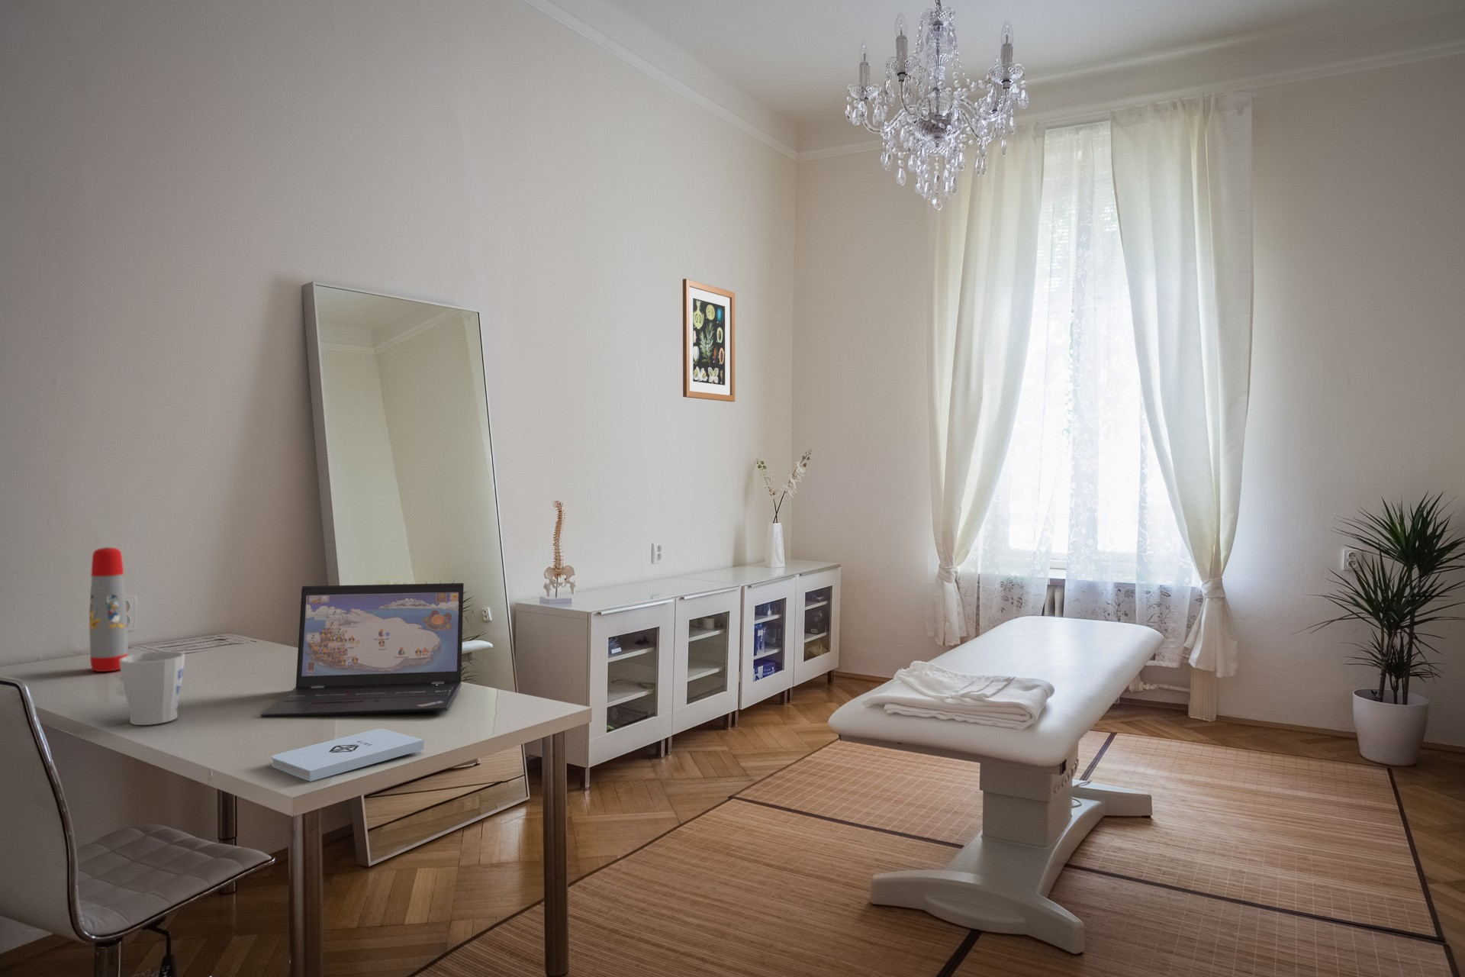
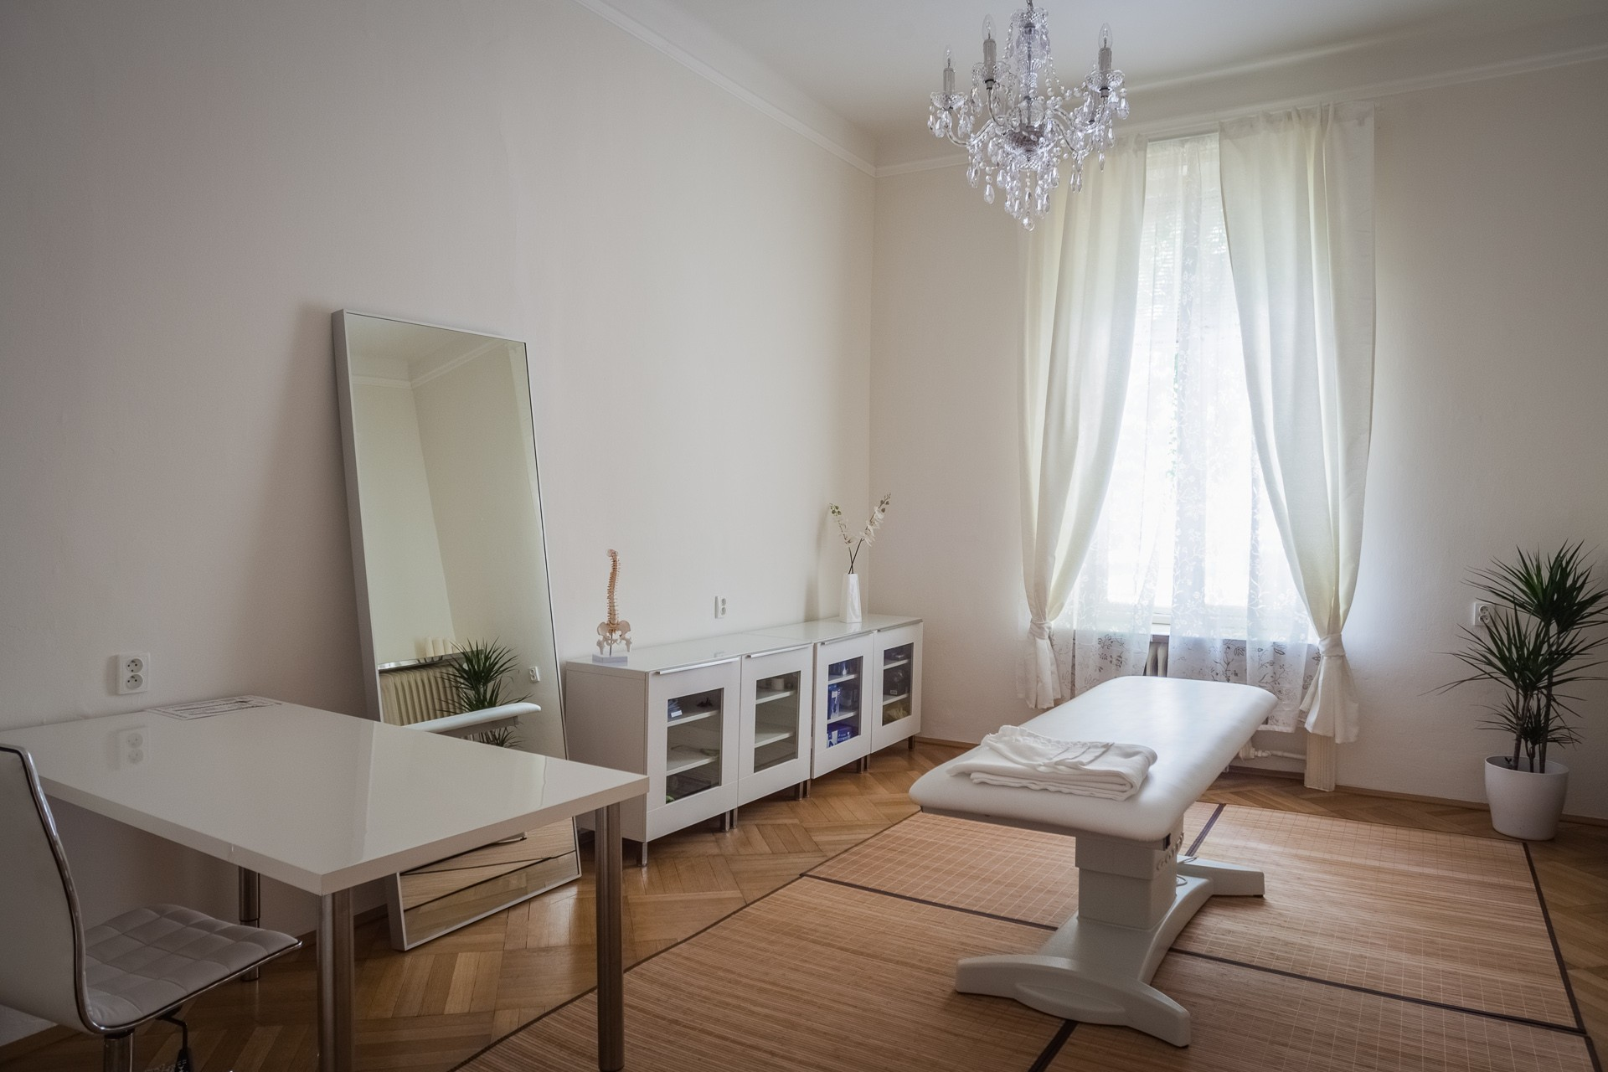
- laptop [261,582,464,717]
- wall art [682,278,736,402]
- water bottle [88,546,129,673]
- mug [120,650,186,726]
- notepad [270,728,424,782]
